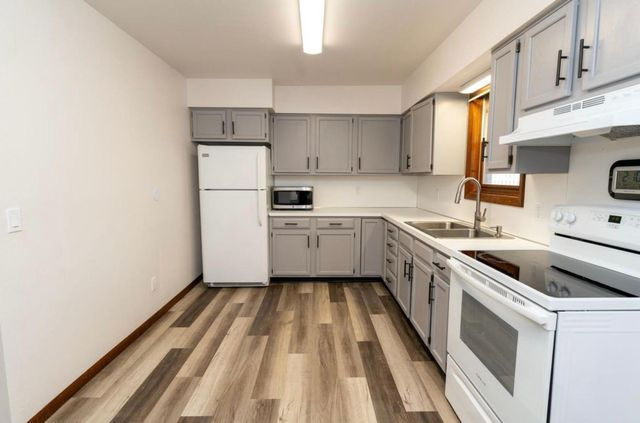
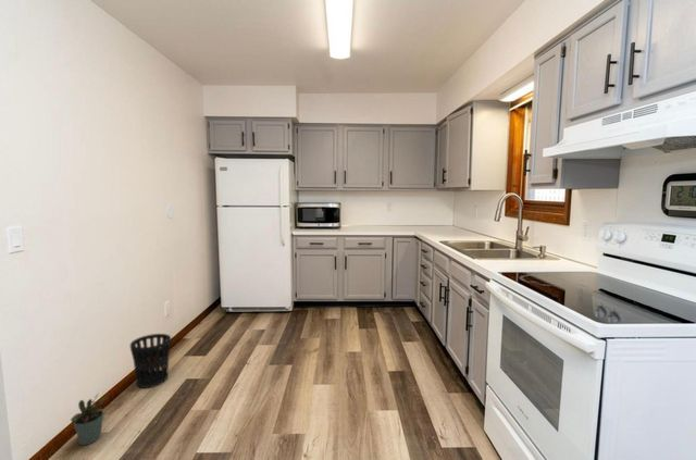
+ wastebasket [129,333,172,389]
+ potted plant [70,391,109,446]
